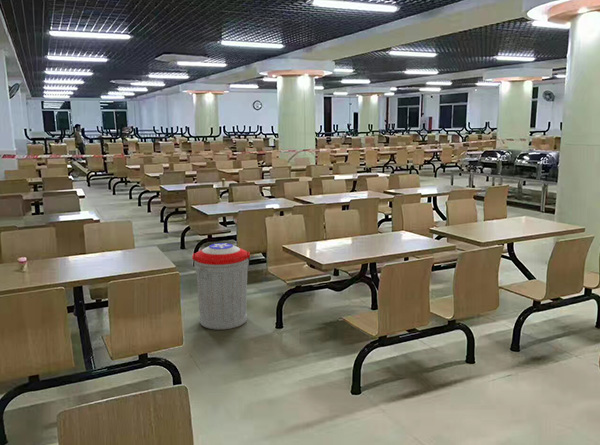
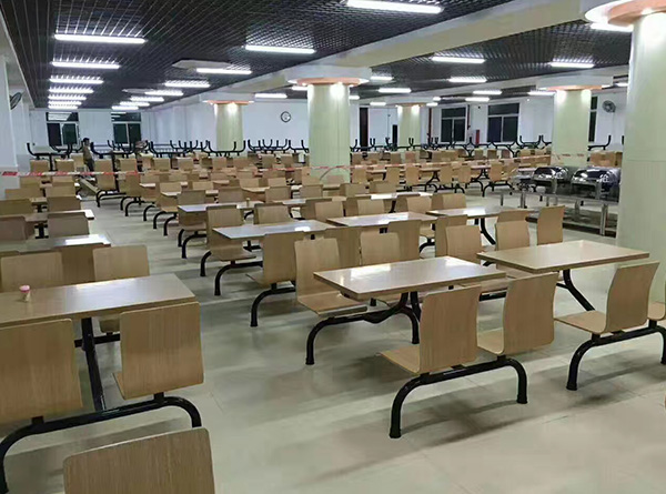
- trash can [191,242,251,331]
